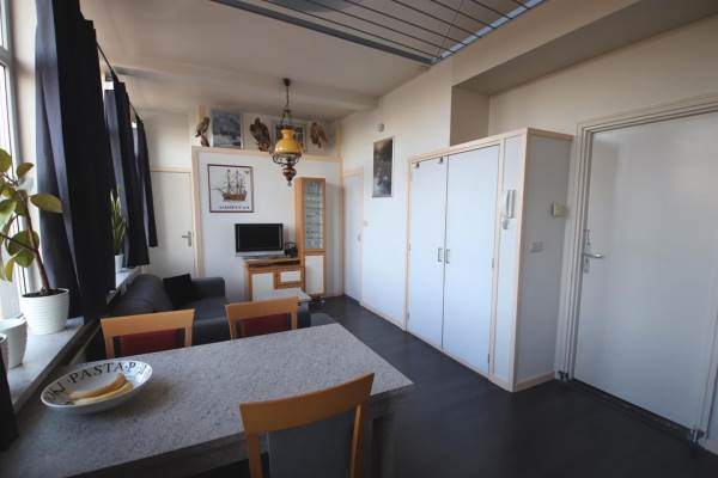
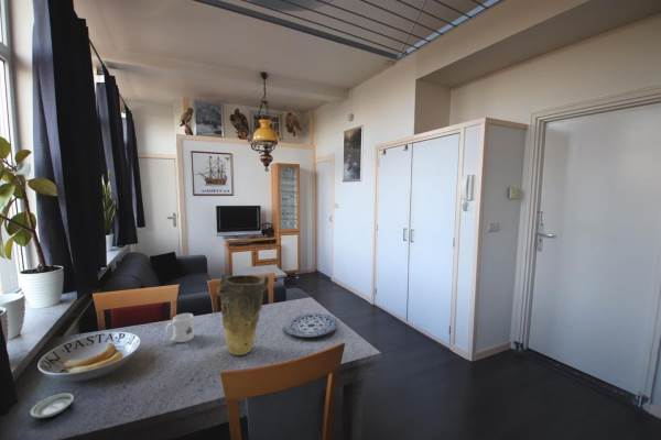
+ saucer [30,393,75,419]
+ vase [216,271,270,356]
+ mug [164,312,195,343]
+ plate [283,312,339,338]
